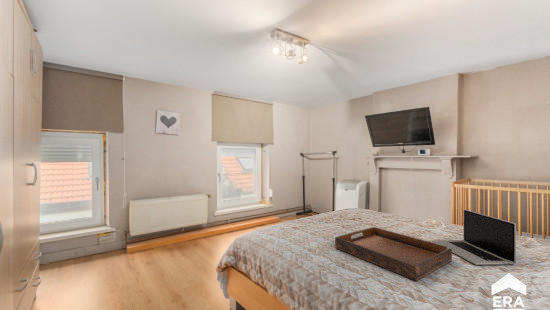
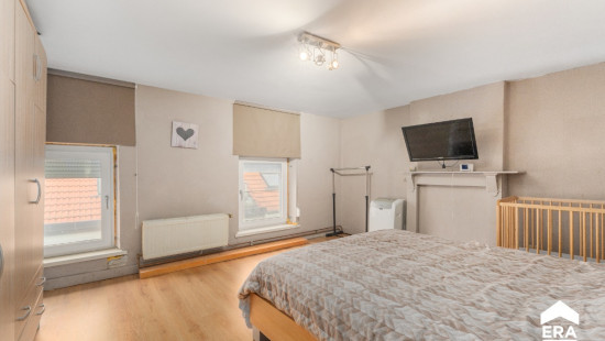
- laptop [432,208,517,266]
- serving tray [334,226,453,282]
